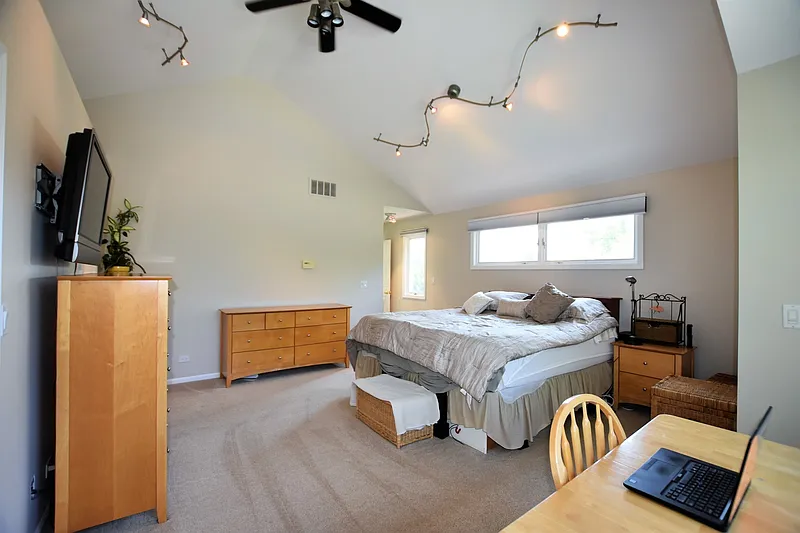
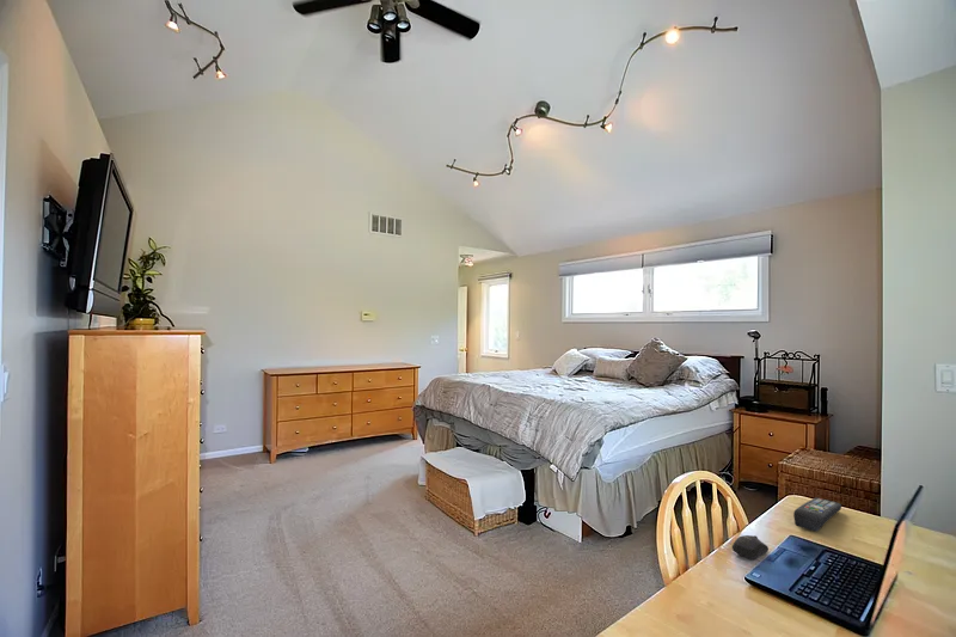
+ remote control [792,497,842,533]
+ computer mouse [731,534,770,561]
